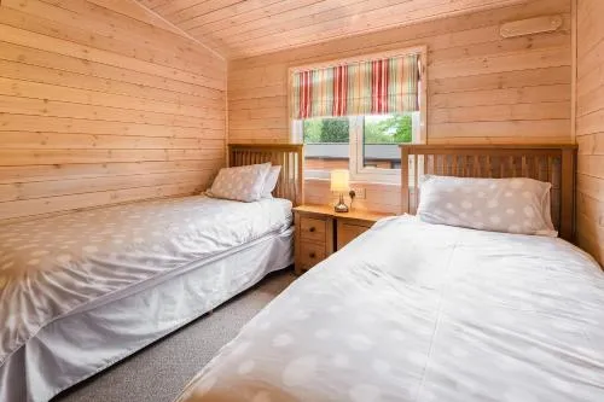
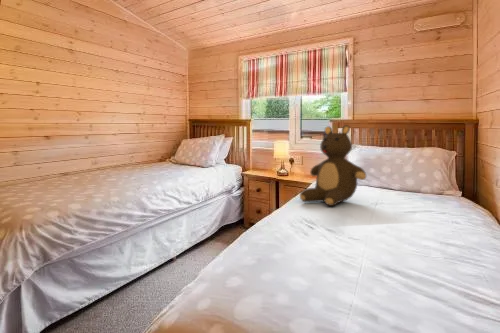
+ teddy bear [299,124,367,207]
